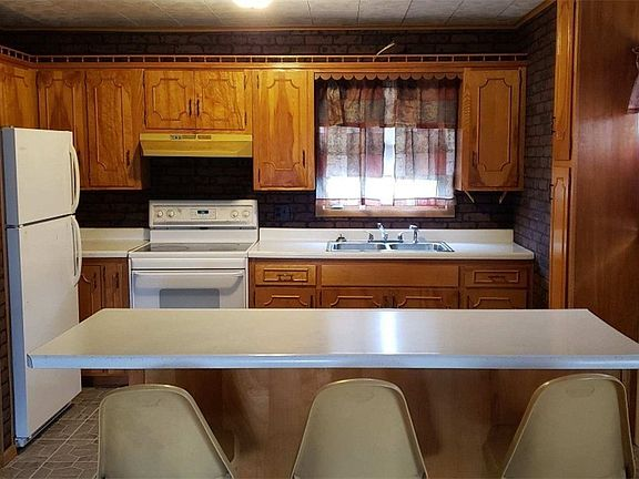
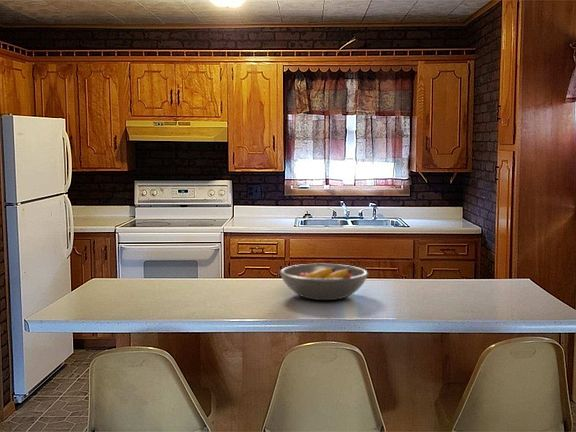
+ fruit bowl [278,263,370,301]
